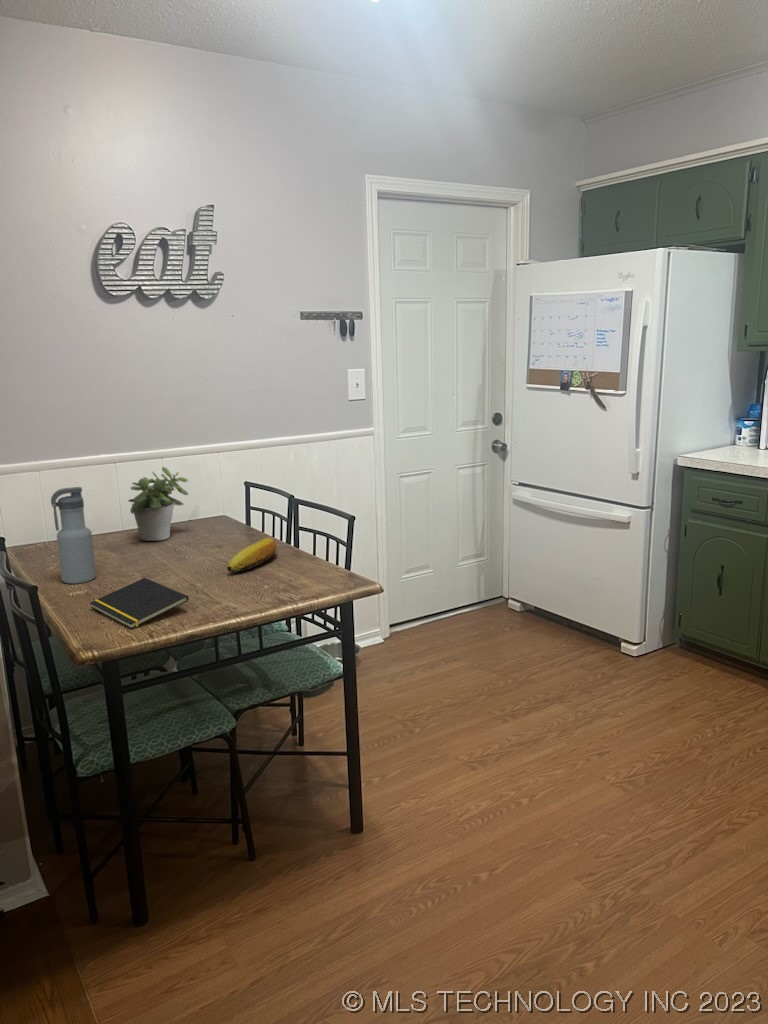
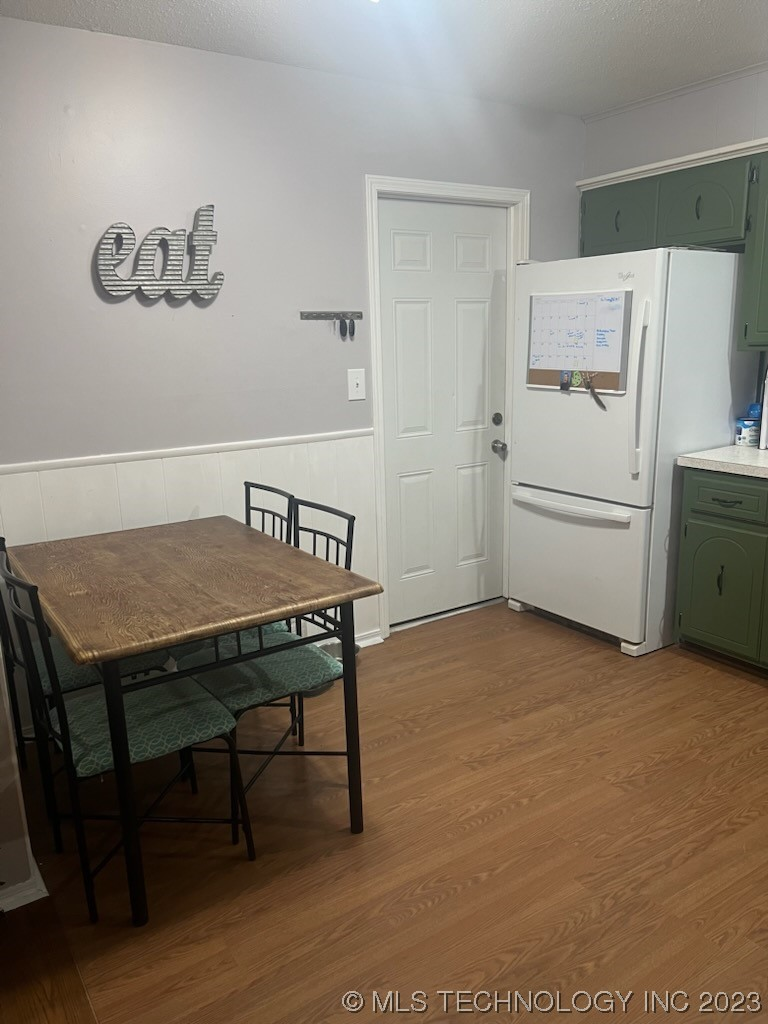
- fruit [226,537,278,574]
- water bottle [50,486,97,585]
- notepad [89,577,190,630]
- potted plant [127,466,189,542]
